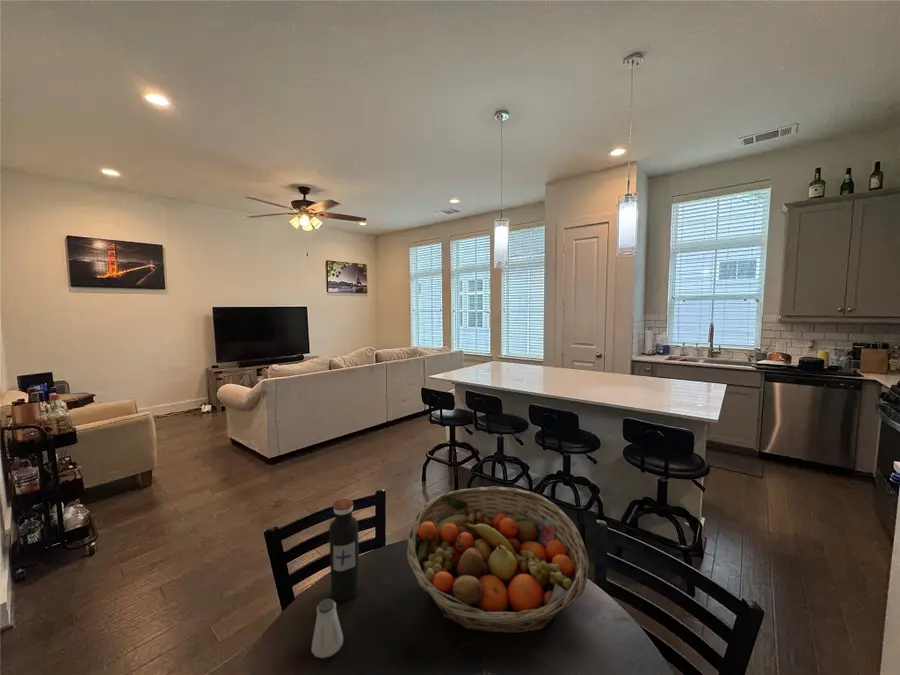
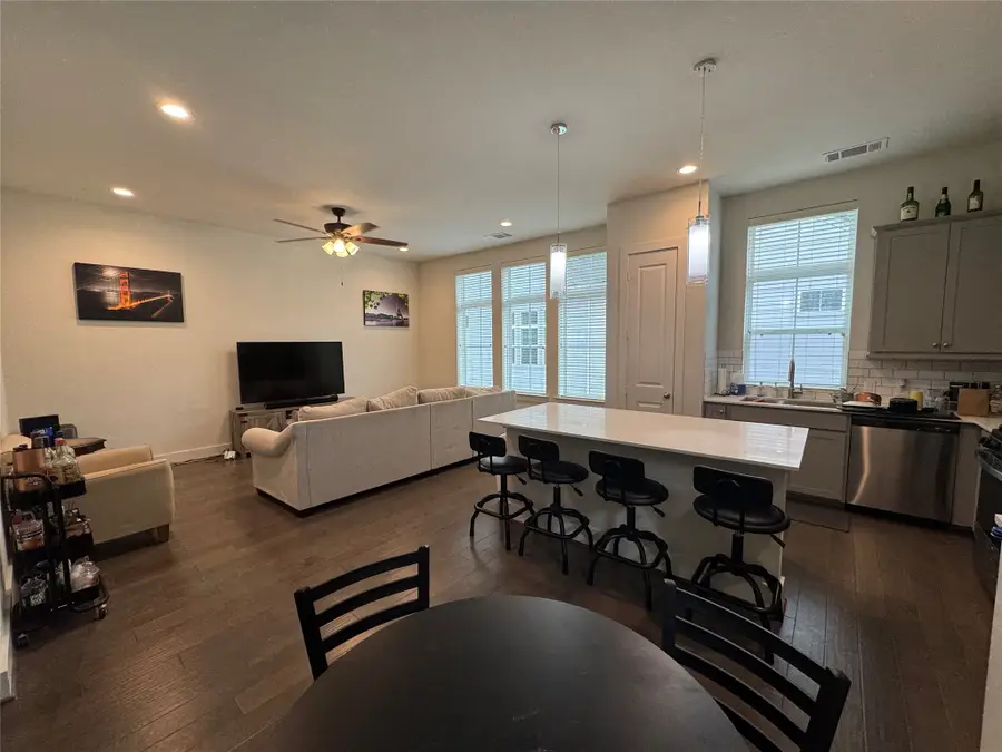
- fruit basket [406,485,590,635]
- saltshaker [310,598,344,659]
- water bottle [328,498,360,602]
